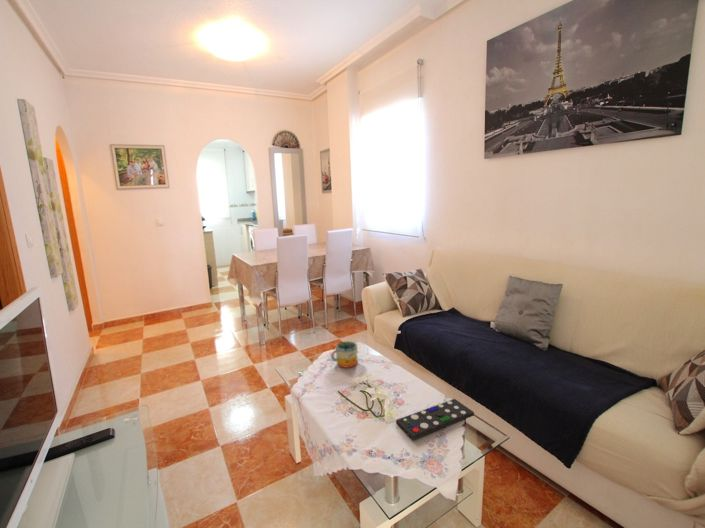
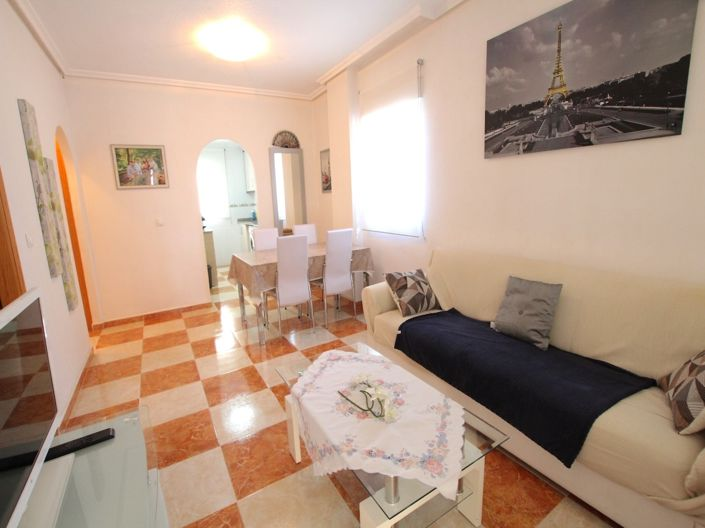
- mug [330,340,358,369]
- remote control [395,398,475,441]
